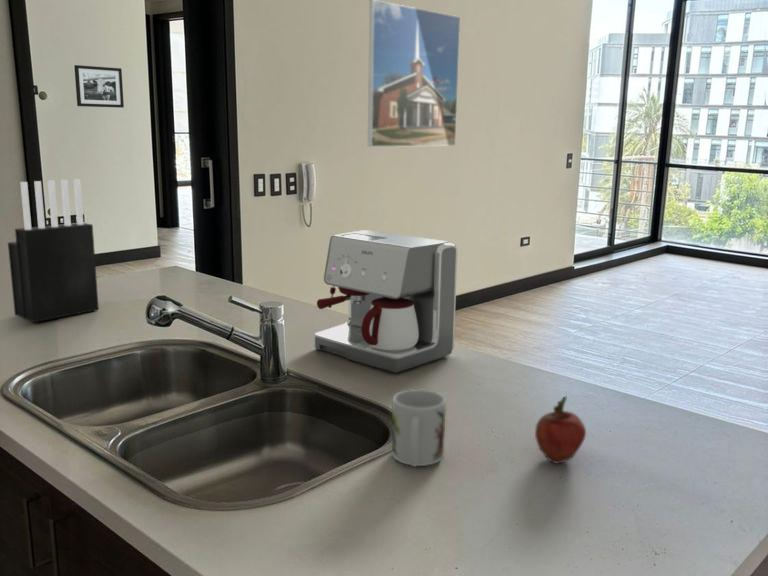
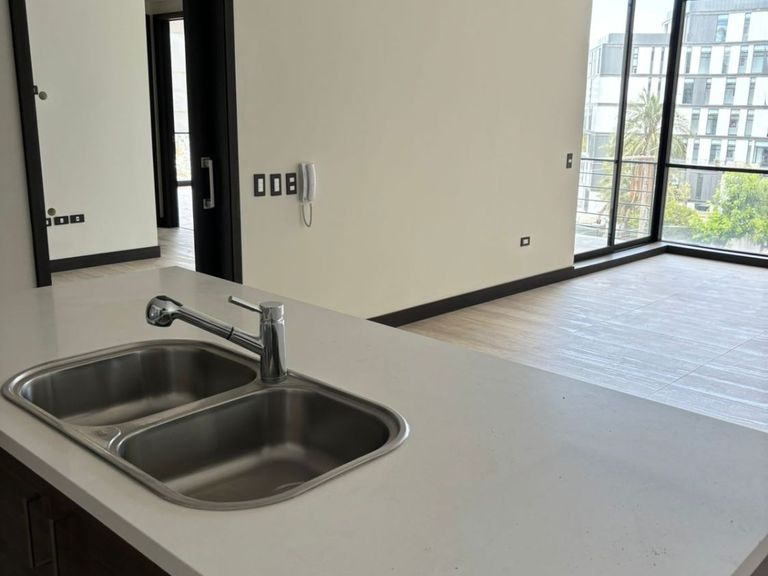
- coffee maker [314,229,458,374]
- mug [391,388,447,468]
- fruit [534,395,587,465]
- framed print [367,0,461,148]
- picture frame [73,64,125,109]
- knife block [7,178,100,323]
